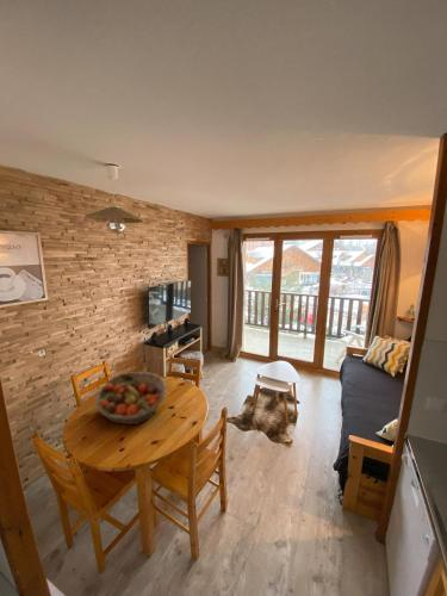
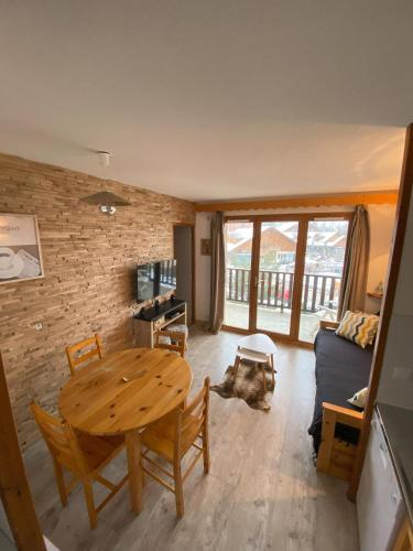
- fruit basket [94,371,167,426]
